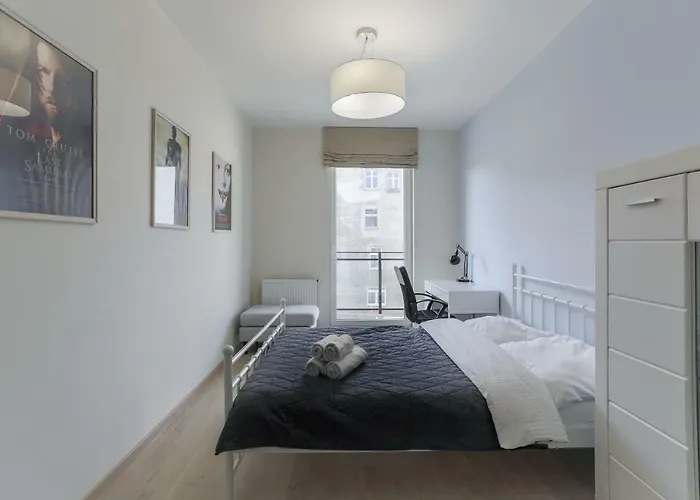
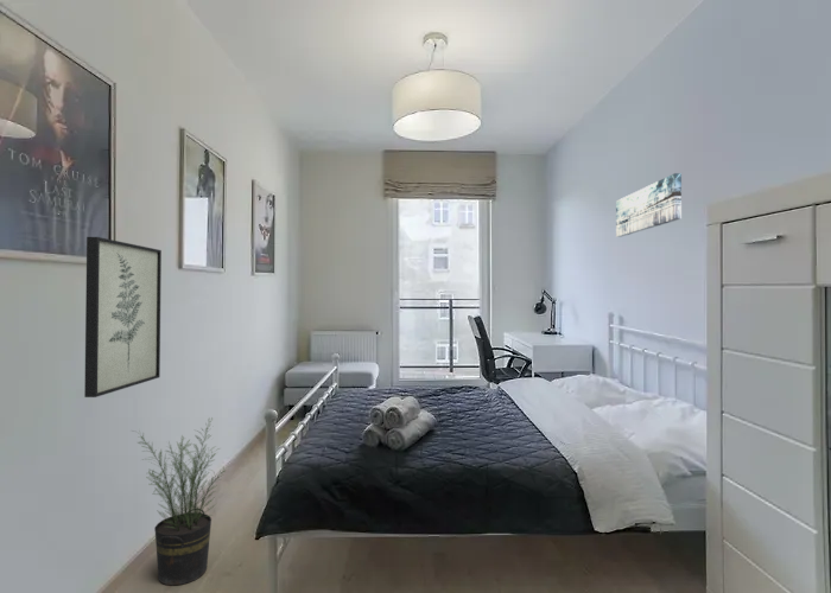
+ wall art [83,236,163,398]
+ potted plant [131,417,231,586]
+ wall art [615,172,683,238]
